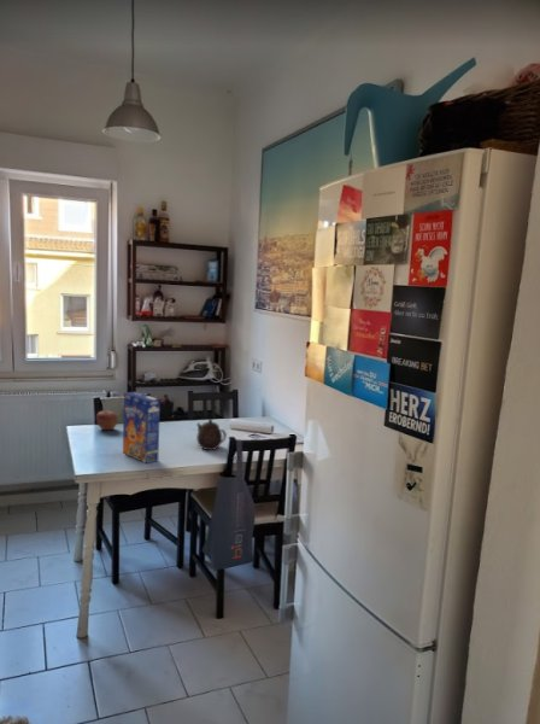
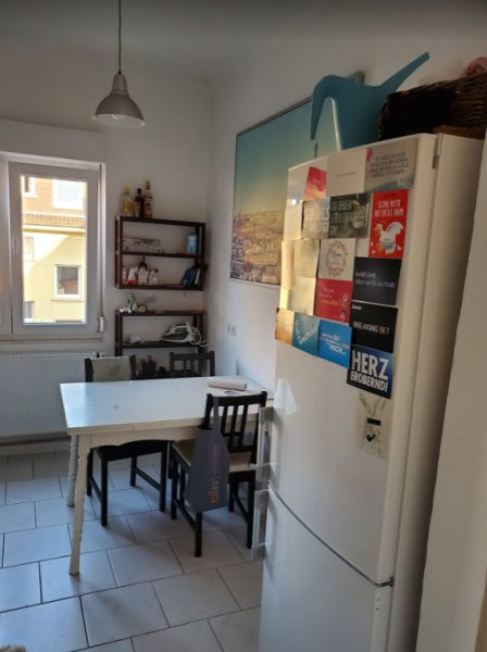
- apple [95,409,118,431]
- cereal box [122,391,162,465]
- teapot [195,418,228,451]
